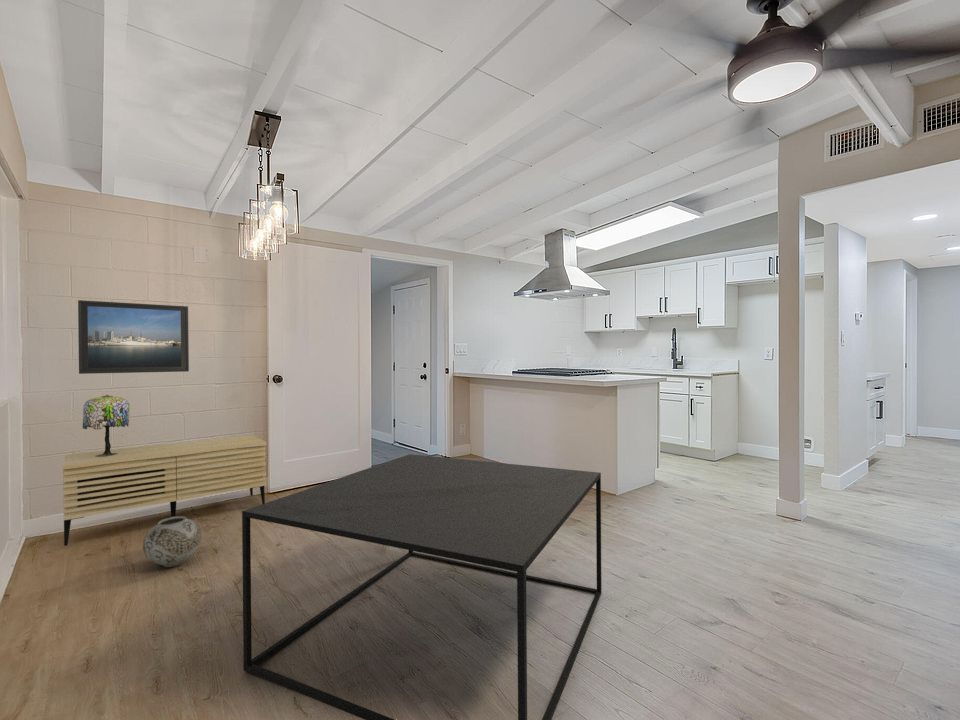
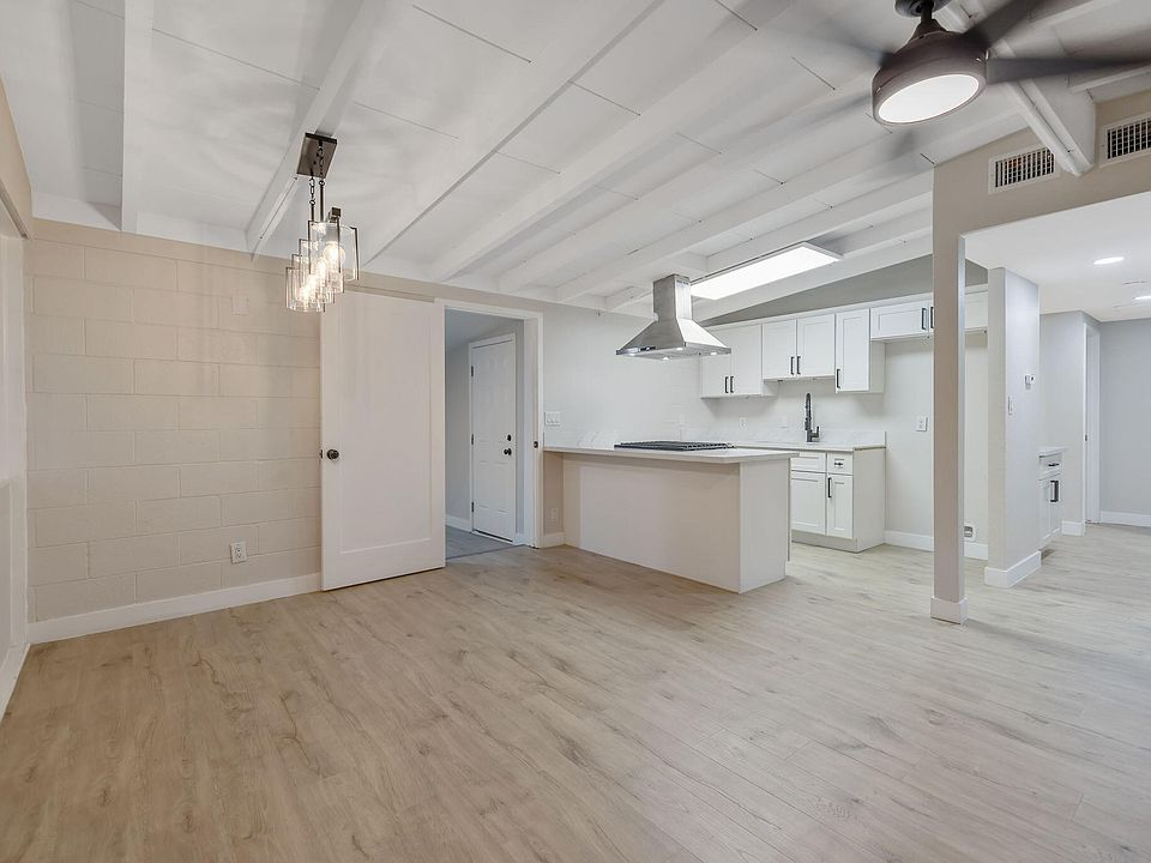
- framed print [77,299,190,375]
- coffee table [241,453,603,720]
- sideboard [61,434,267,547]
- vase [142,515,203,569]
- table lamp [81,394,131,457]
